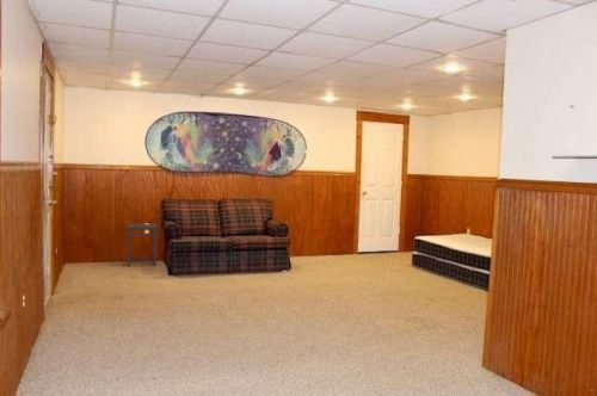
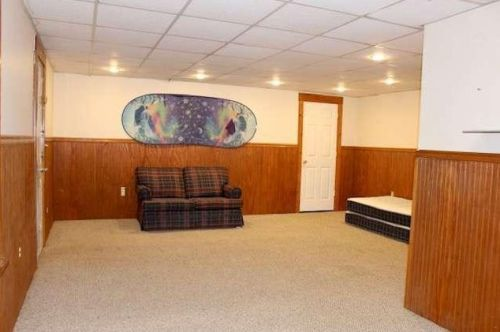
- side table [125,223,159,267]
